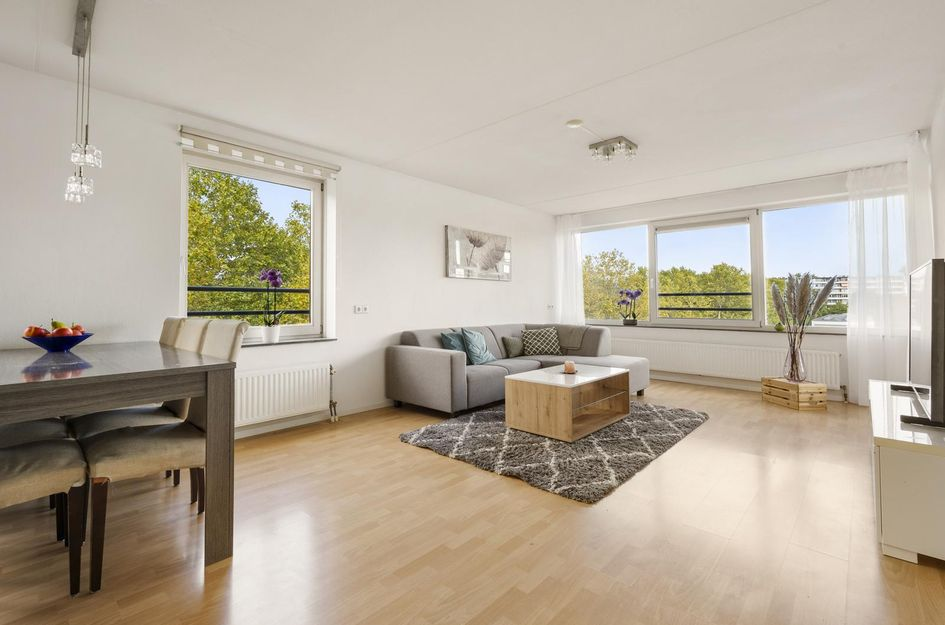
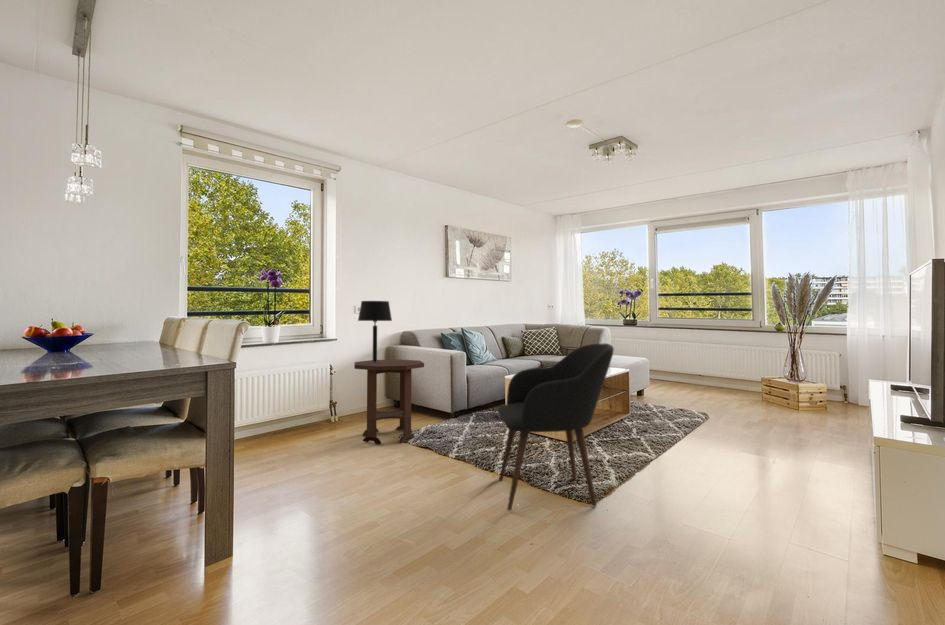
+ armchair [497,342,615,523]
+ table lamp [357,300,393,362]
+ side table [353,358,425,445]
